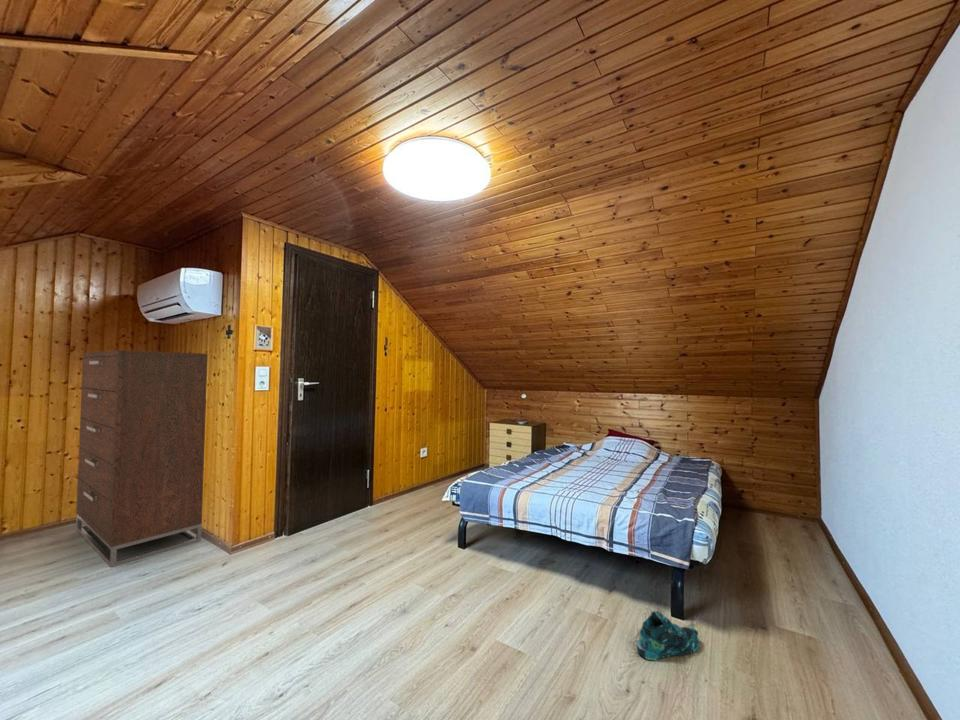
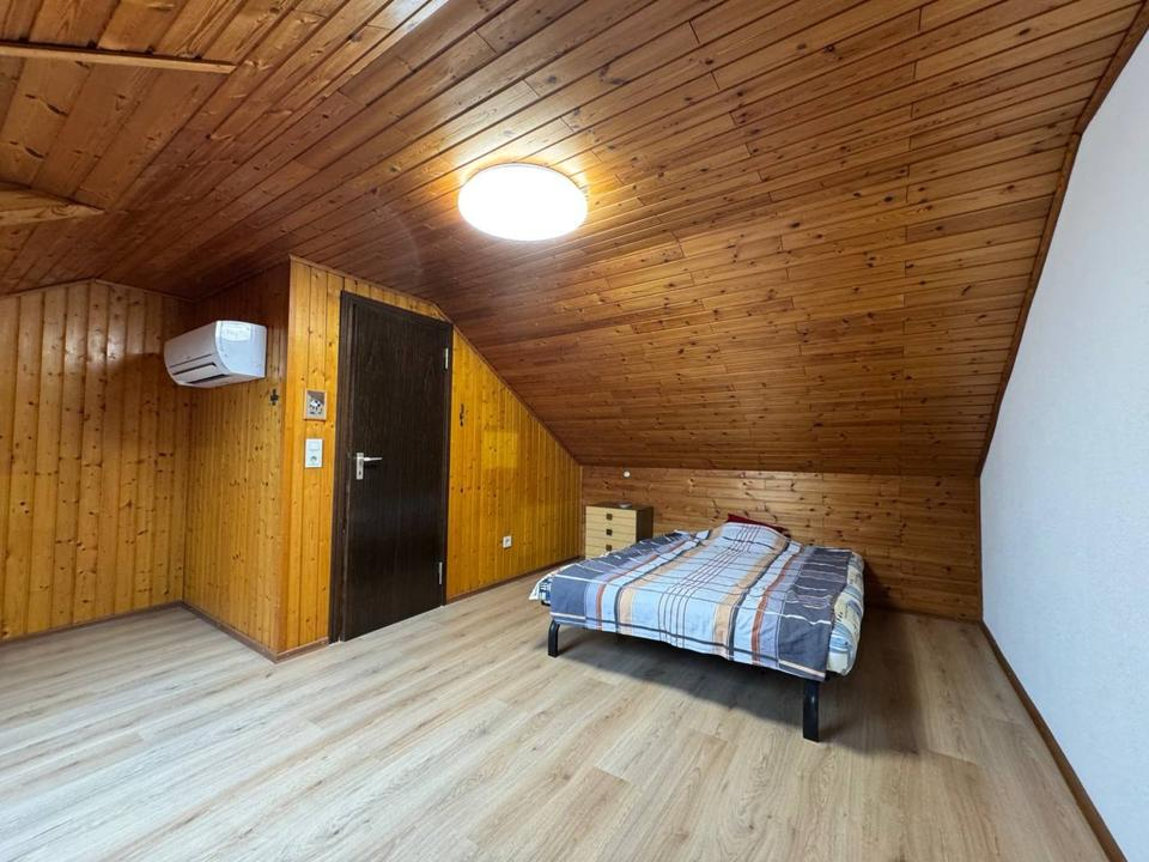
- shoe [636,610,701,662]
- dresser [75,349,208,568]
